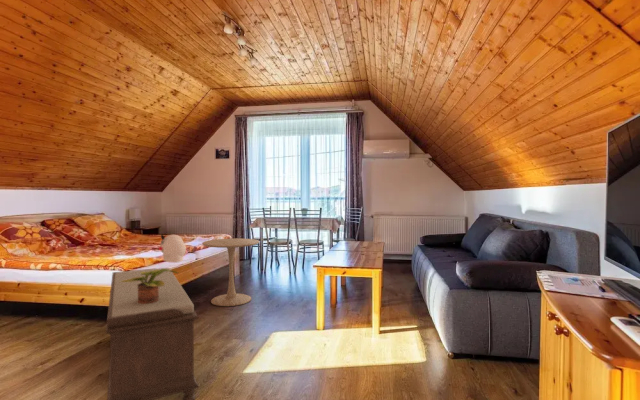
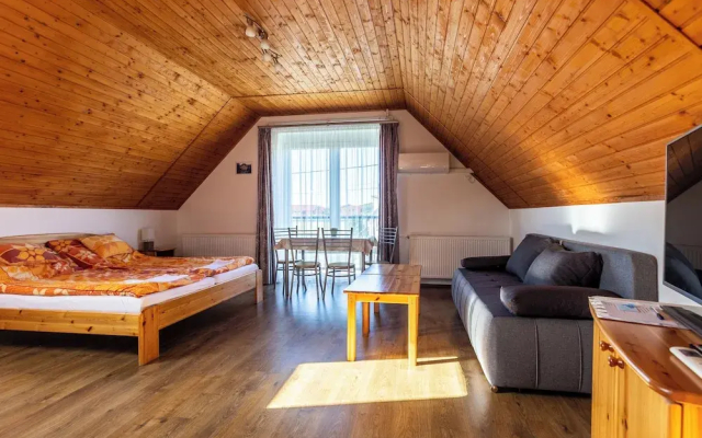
- potted plant [121,234,187,304]
- bench [105,267,199,400]
- side table [201,237,260,307]
